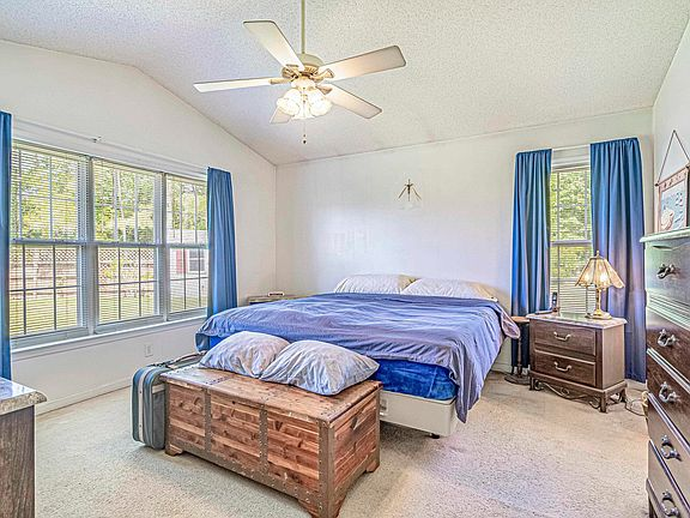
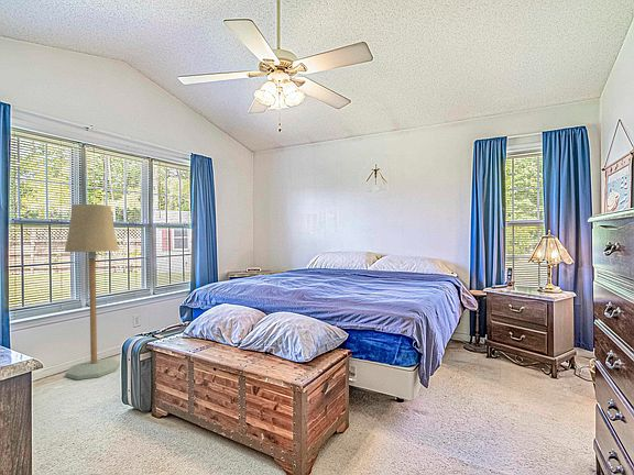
+ floor lamp [64,203,121,380]
